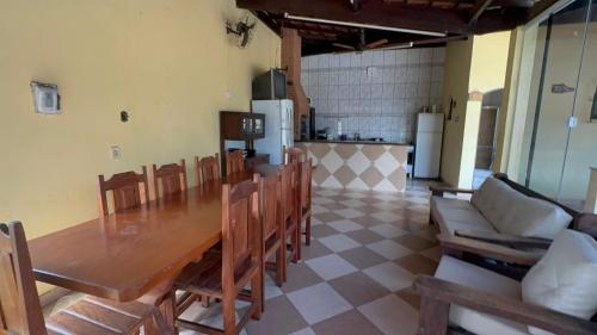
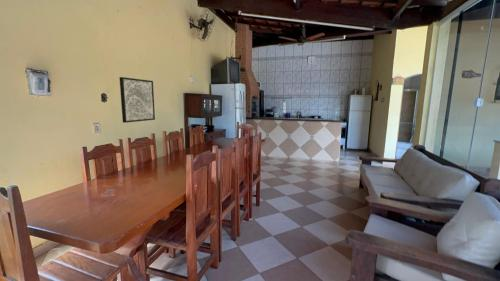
+ wall art [119,76,156,124]
